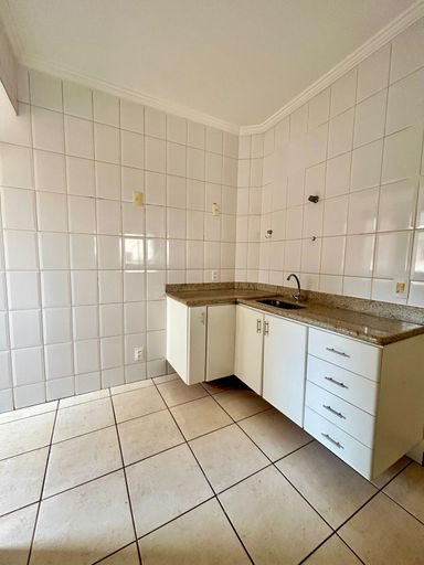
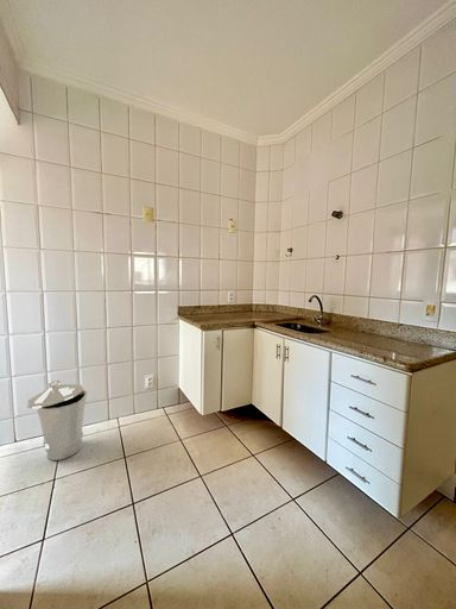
+ trash can [26,379,89,462]
